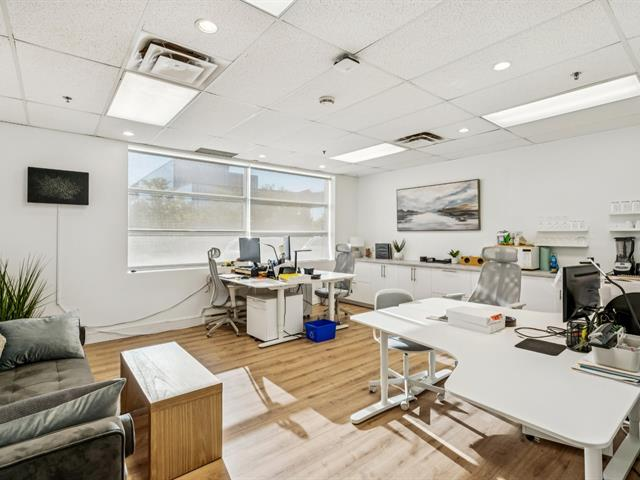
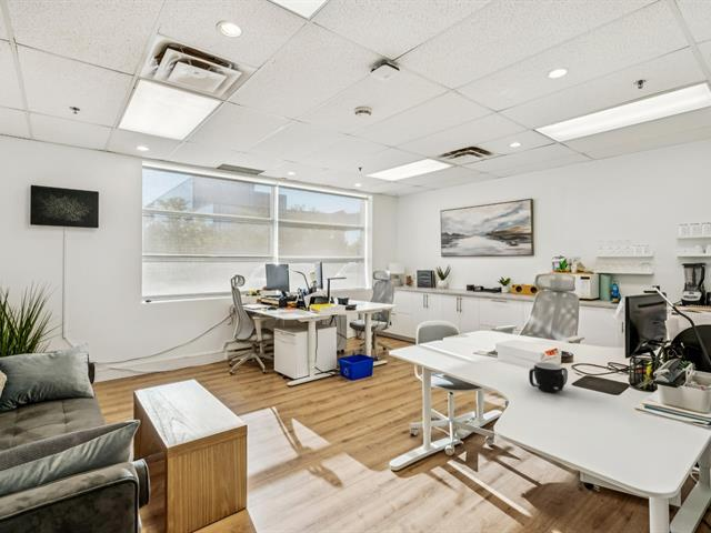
+ mug [528,361,569,393]
